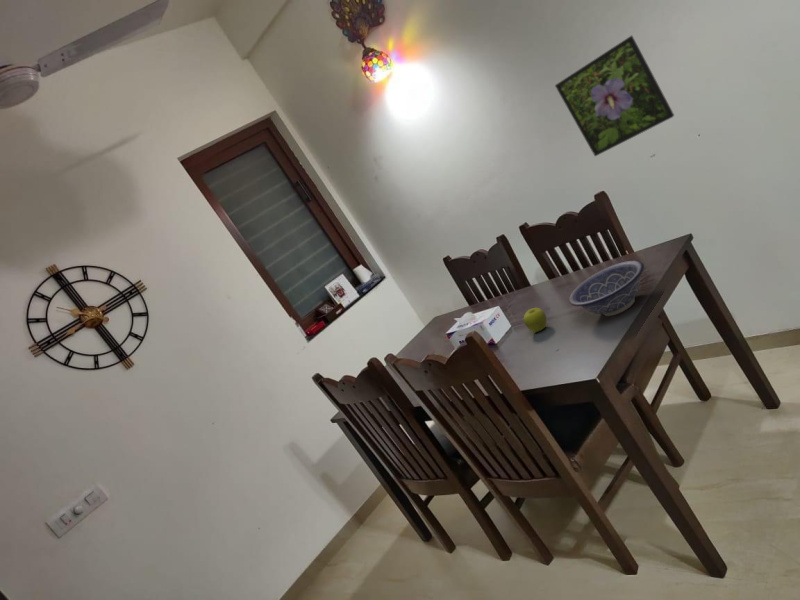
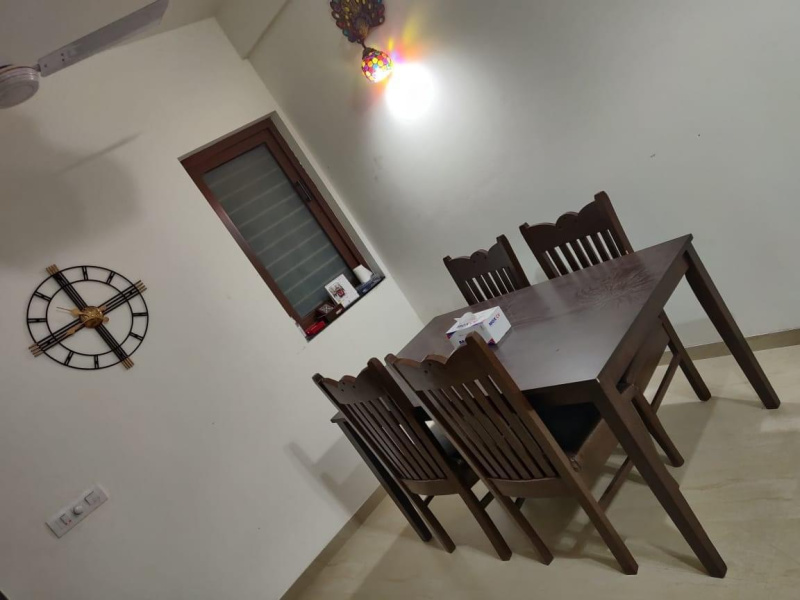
- decorative bowl [568,259,645,317]
- fruit [523,307,547,333]
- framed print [554,35,675,157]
